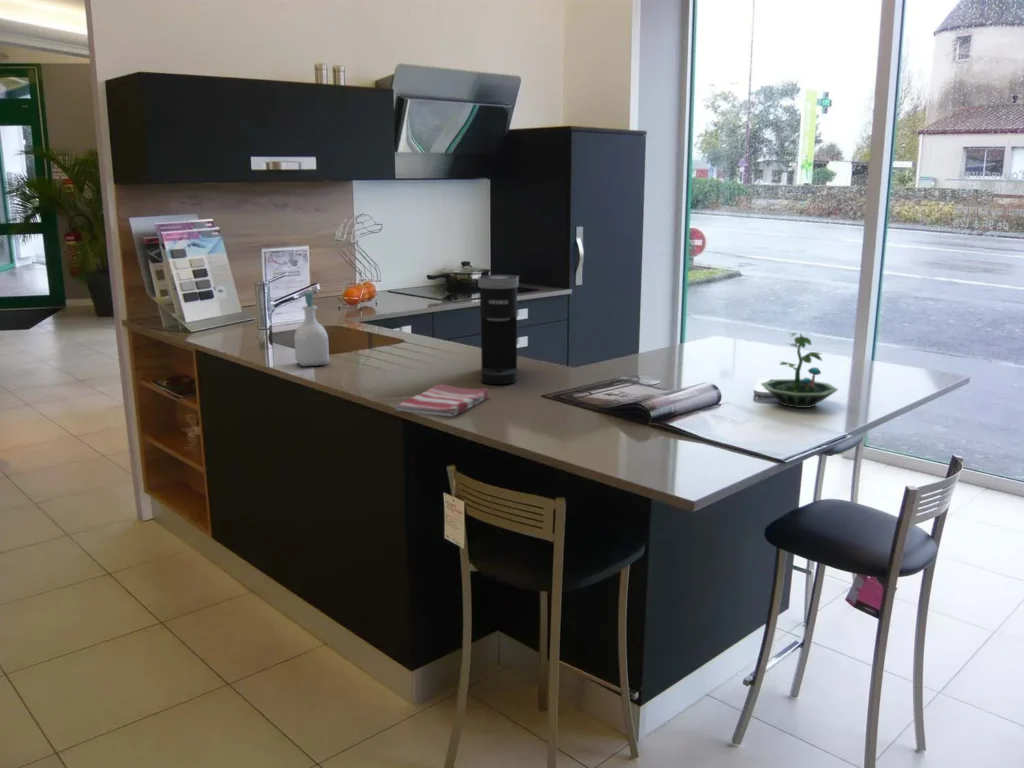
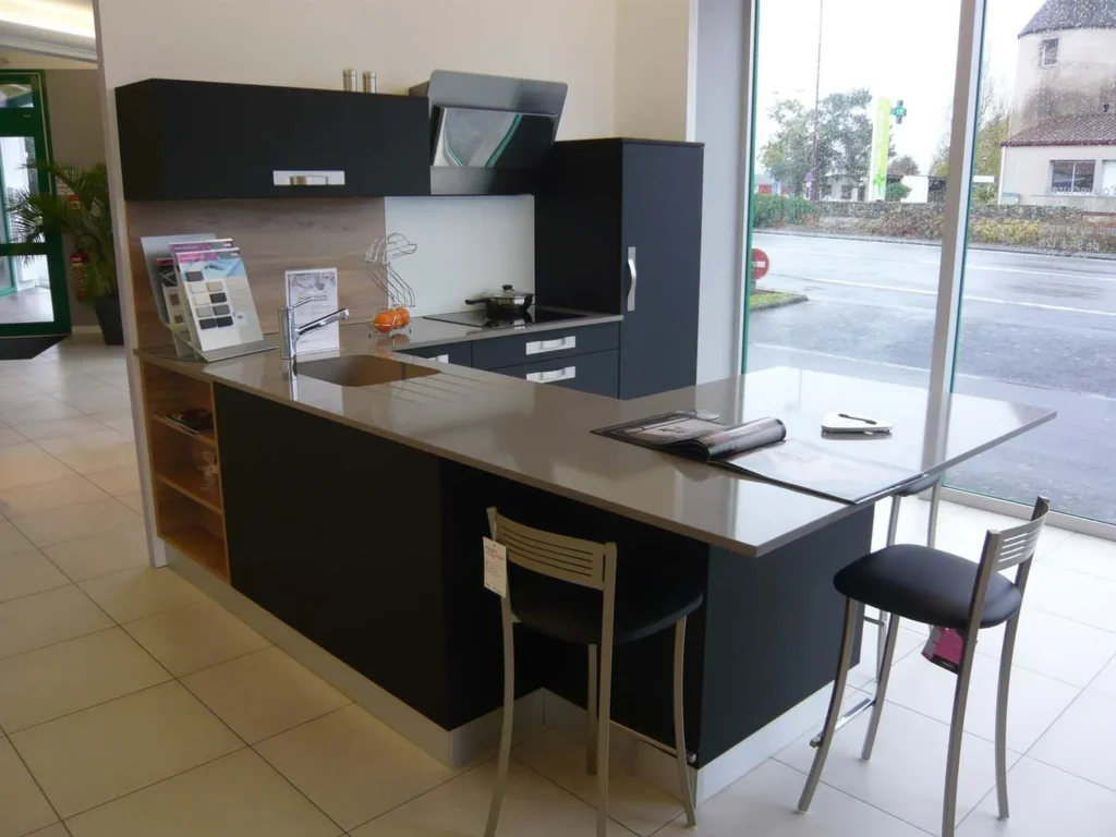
- dish towel [394,383,490,418]
- soap bottle [293,291,330,367]
- coffee maker [477,274,520,385]
- terrarium [760,332,839,409]
